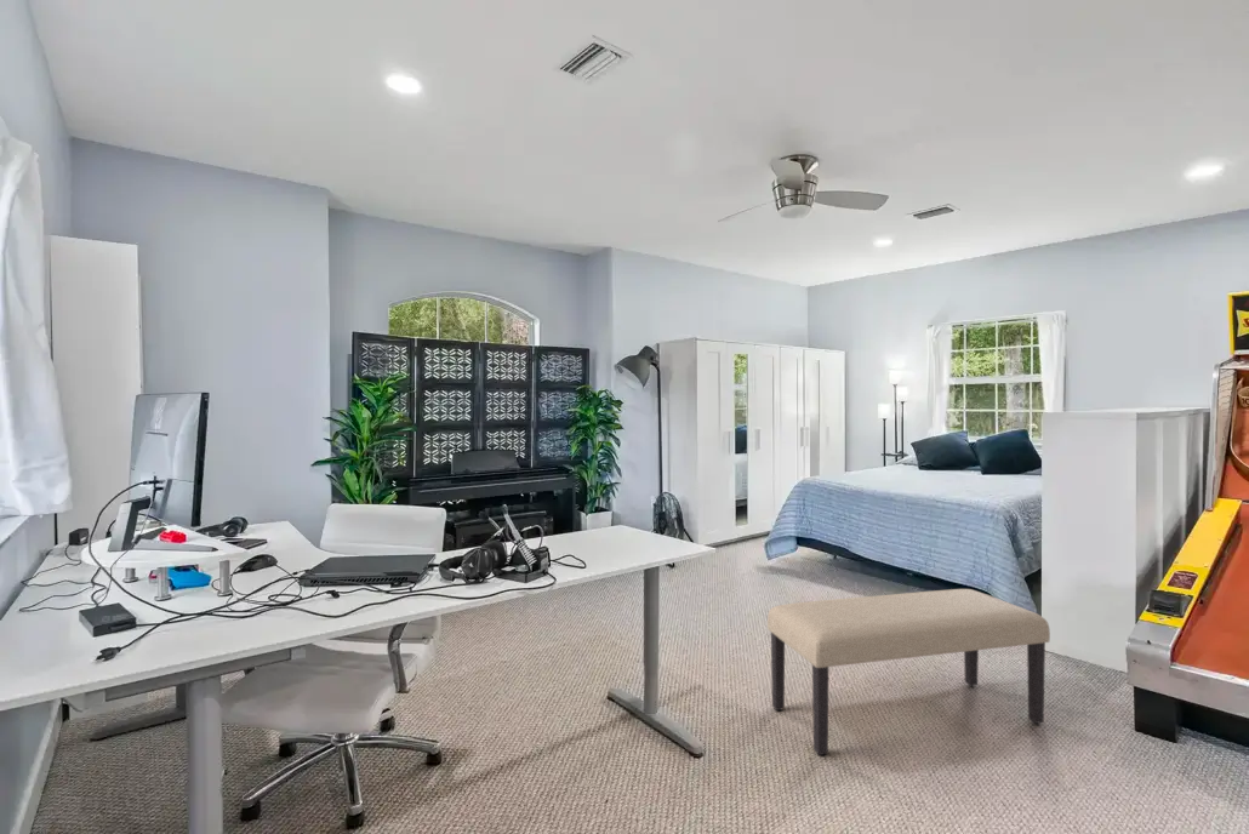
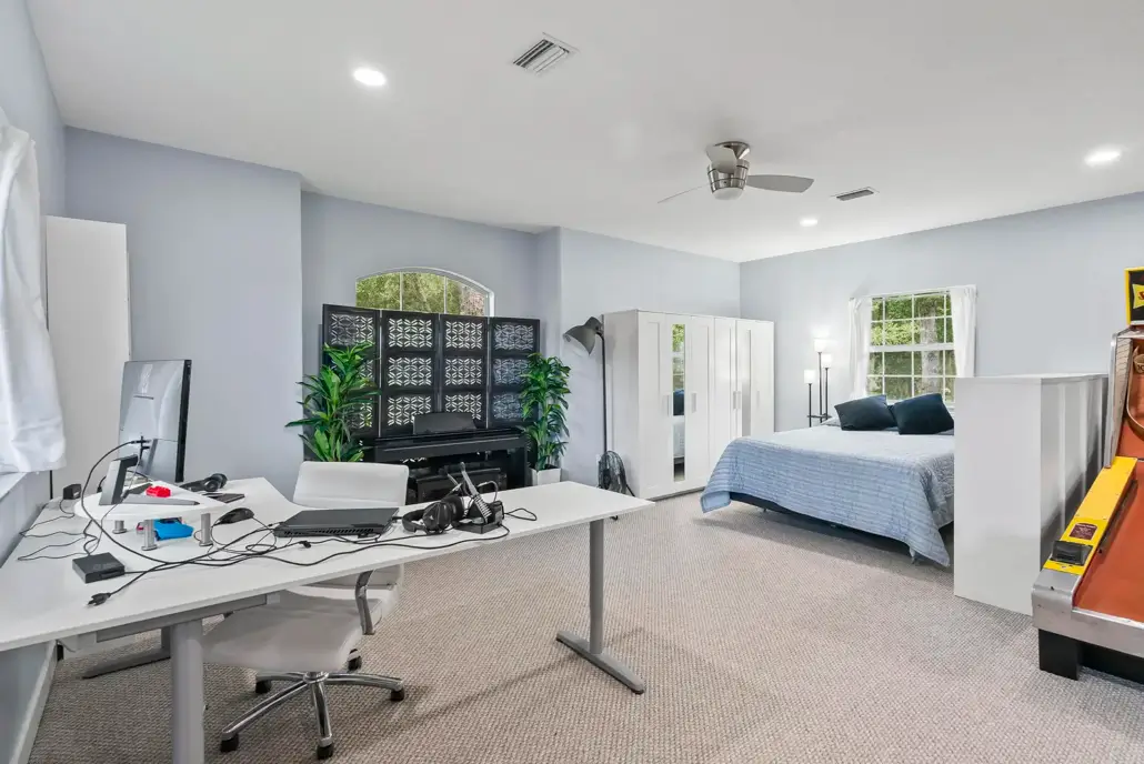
- bench [766,588,1051,756]
